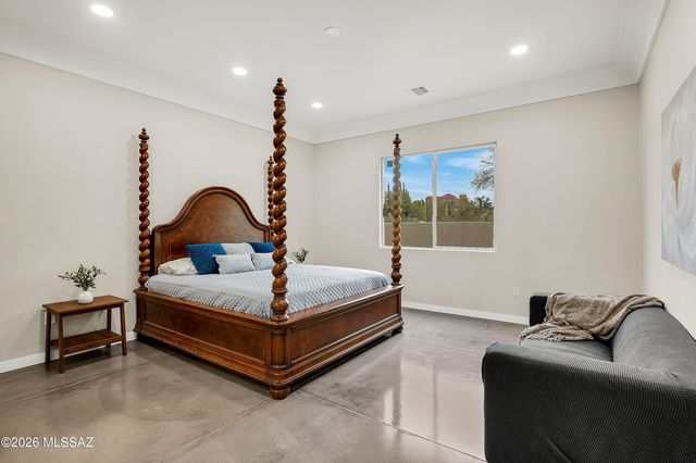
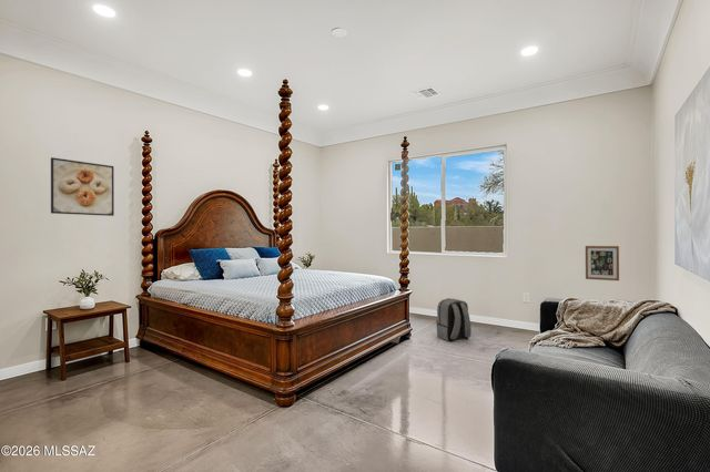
+ wall art [585,245,620,281]
+ backpack [435,297,473,342]
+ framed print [50,156,115,217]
